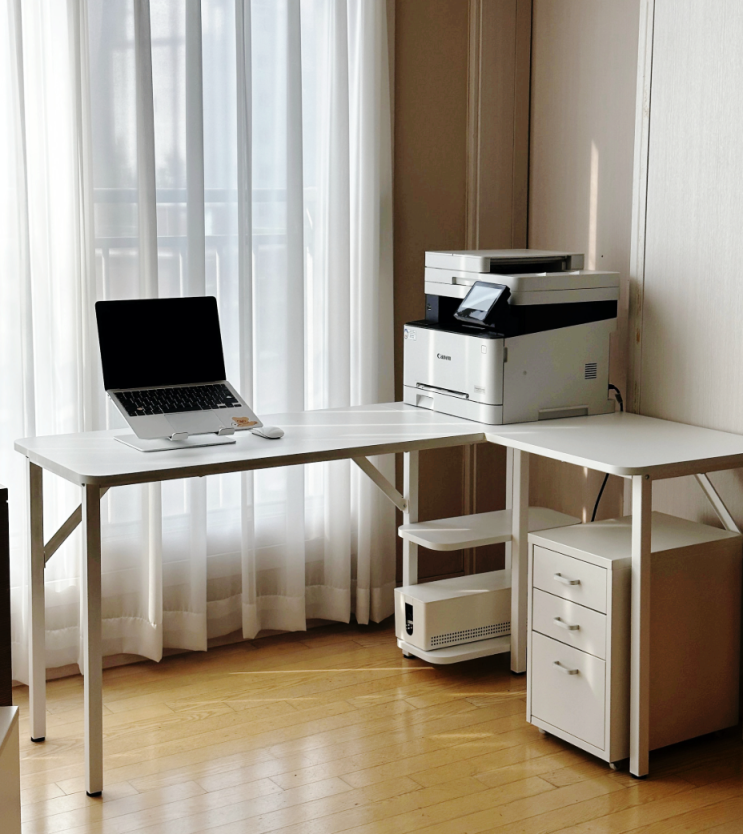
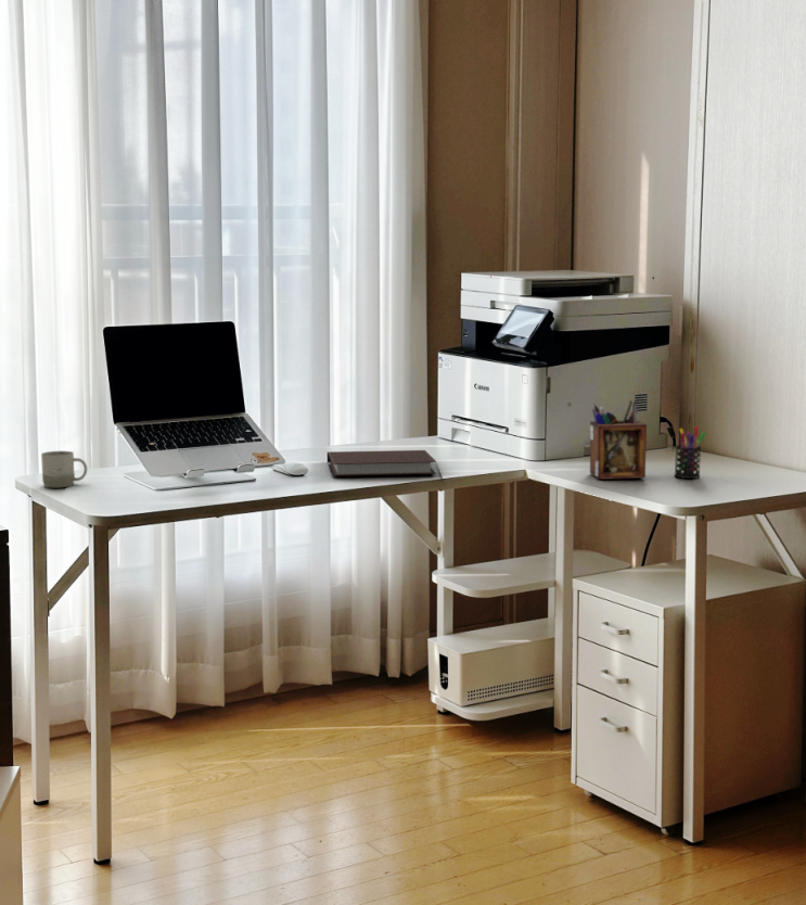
+ notebook [327,449,437,477]
+ pen holder [674,425,707,480]
+ desk organizer [589,399,648,481]
+ cup [40,450,88,488]
